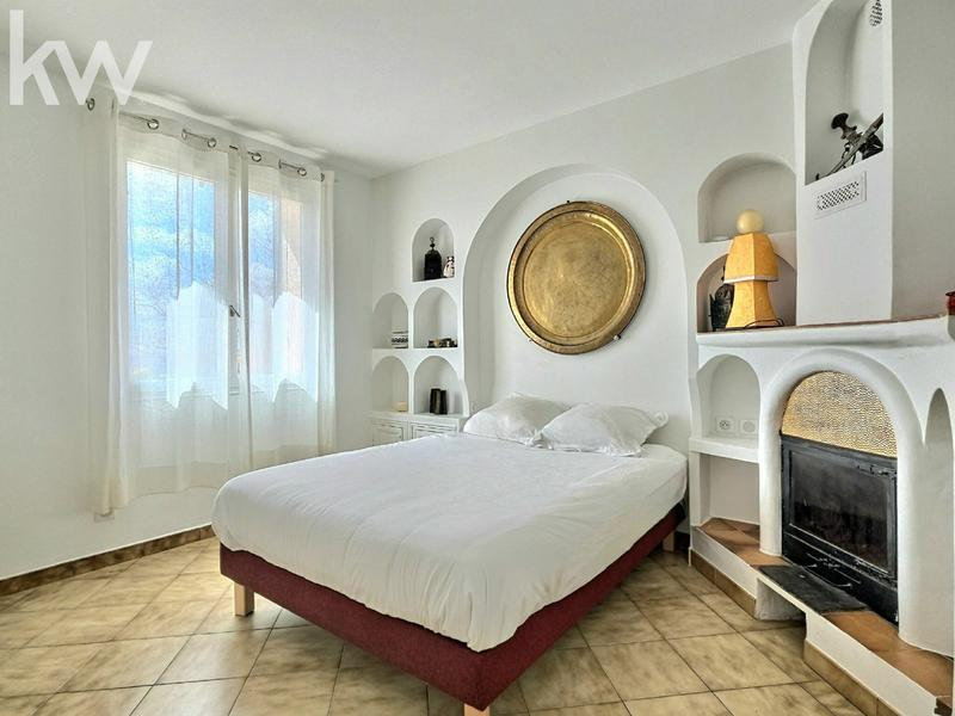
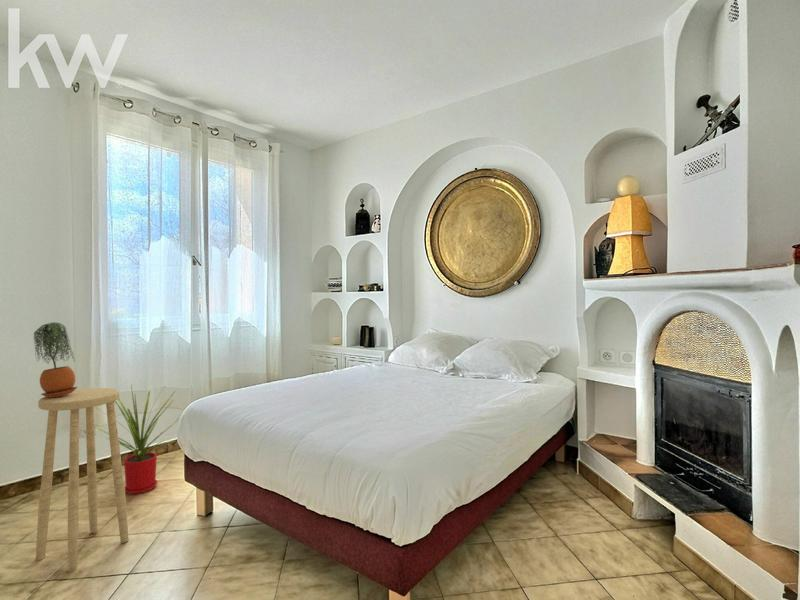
+ stool [35,387,130,573]
+ potted plant [33,321,78,397]
+ house plant [94,384,179,495]
